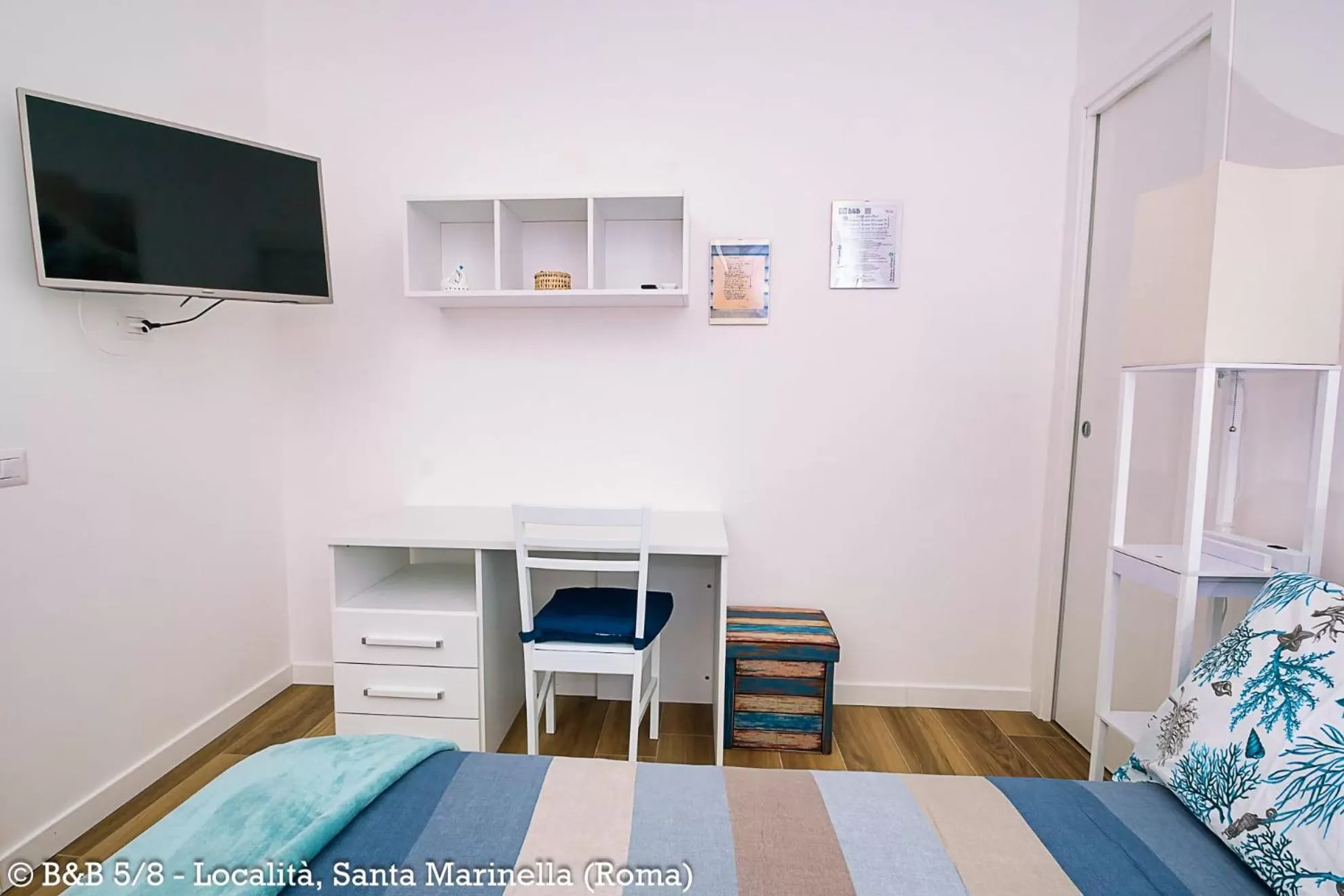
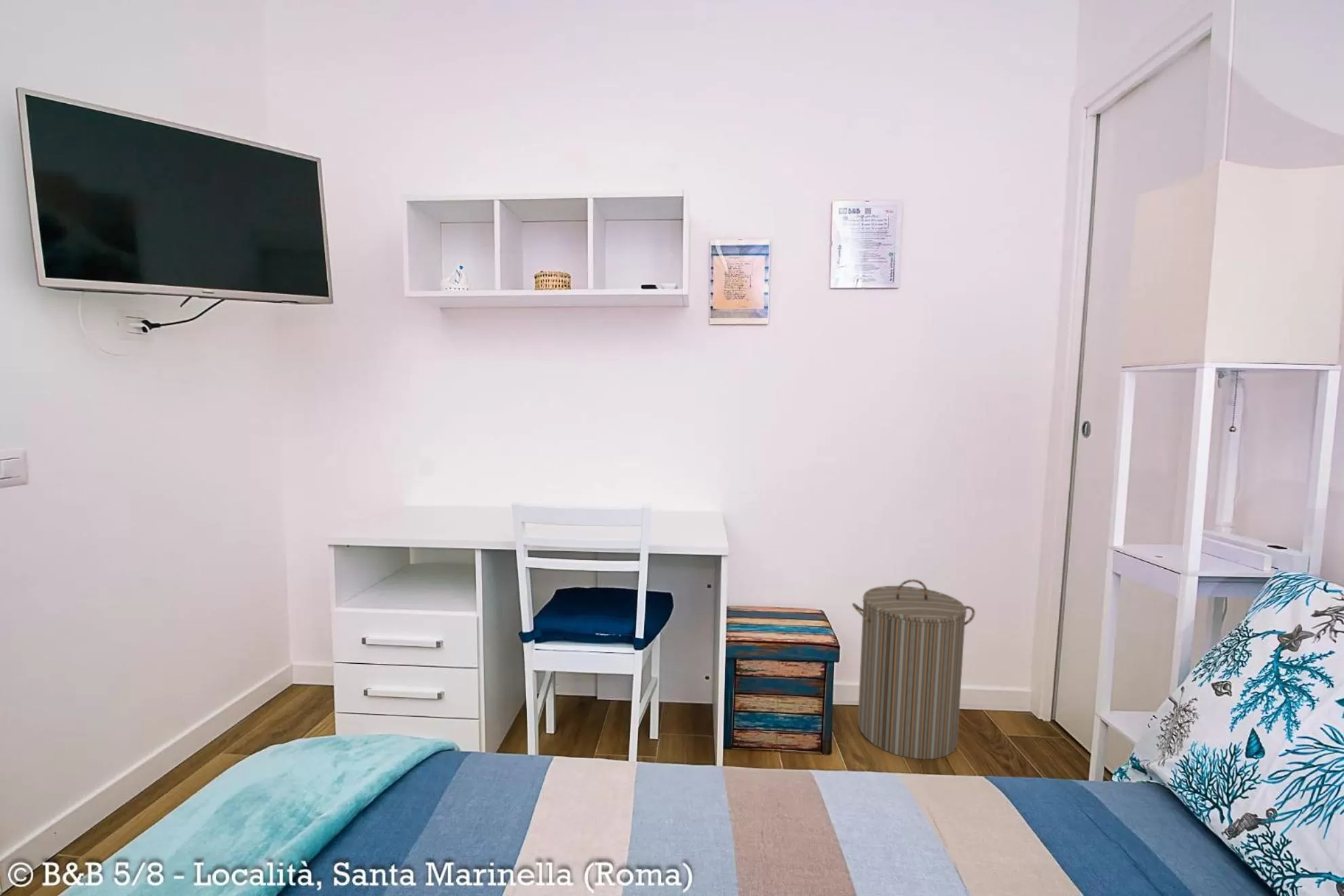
+ laundry hamper [851,578,975,760]
